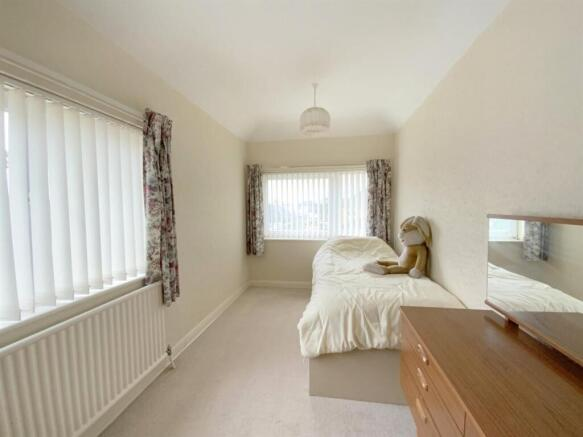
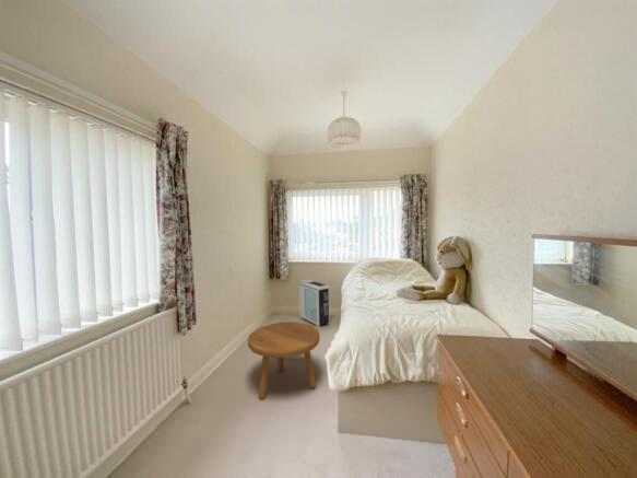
+ air purifier [297,278,331,328]
+ footstool [247,320,321,400]
